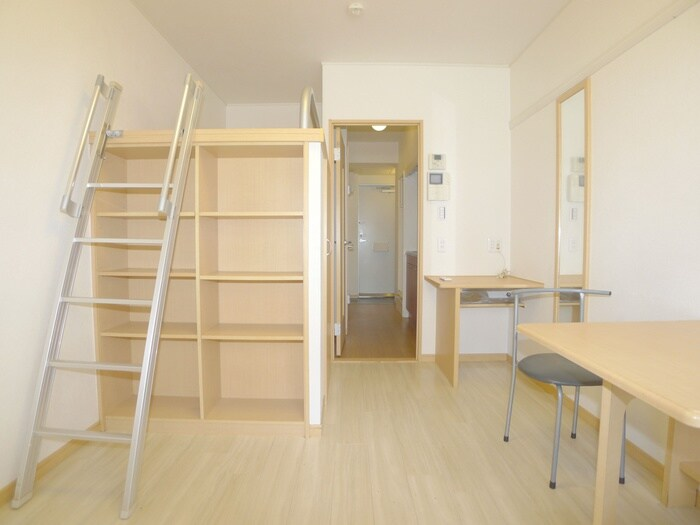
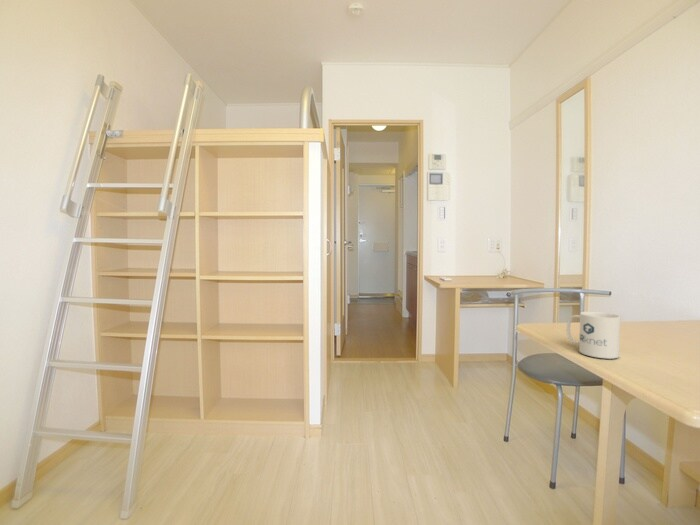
+ mug [566,311,622,360]
